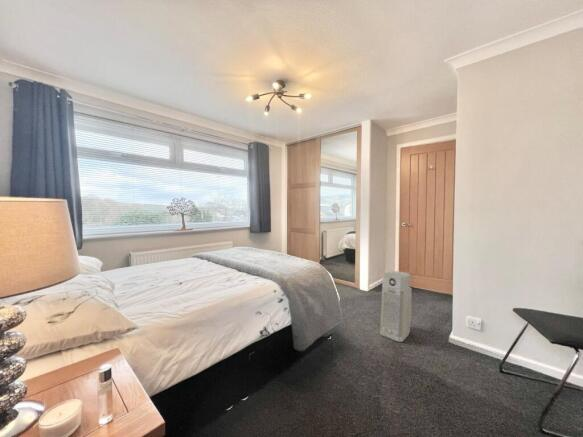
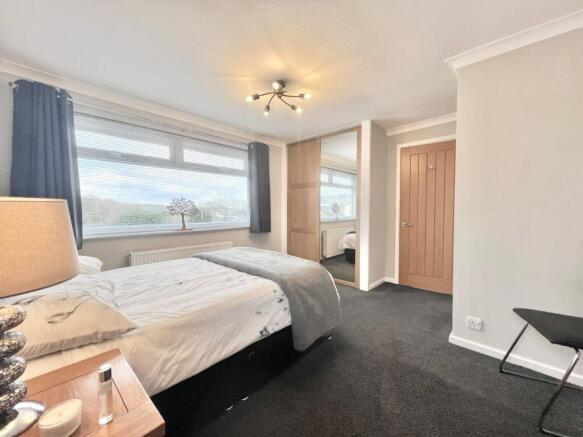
- air purifier [379,270,413,343]
